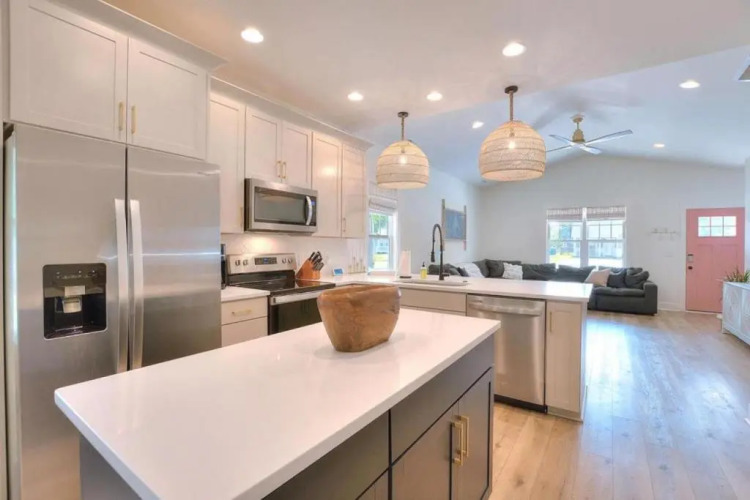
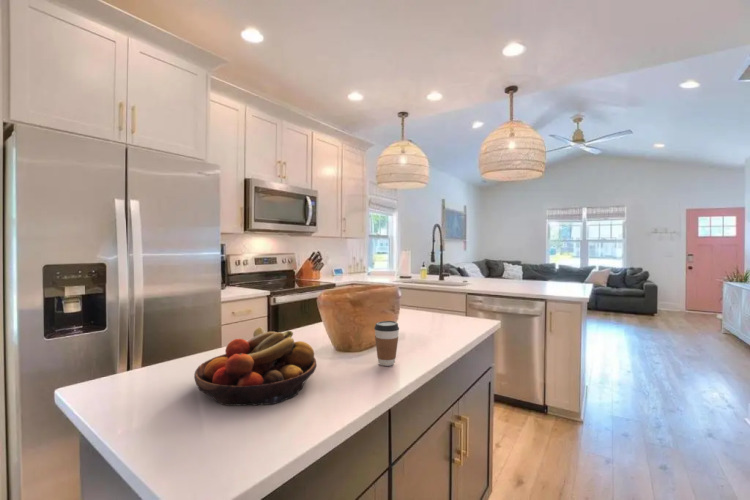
+ fruit bowl [193,326,318,407]
+ coffee cup [373,320,400,367]
